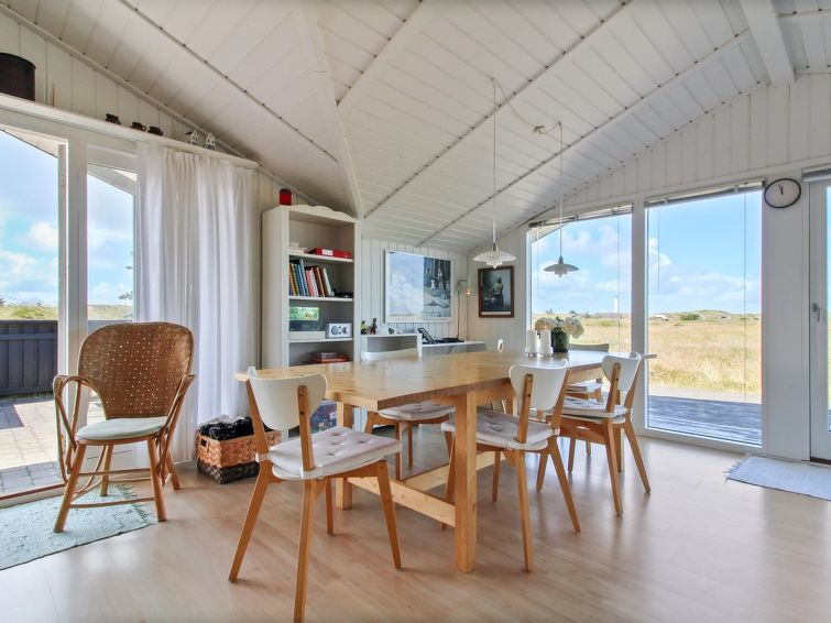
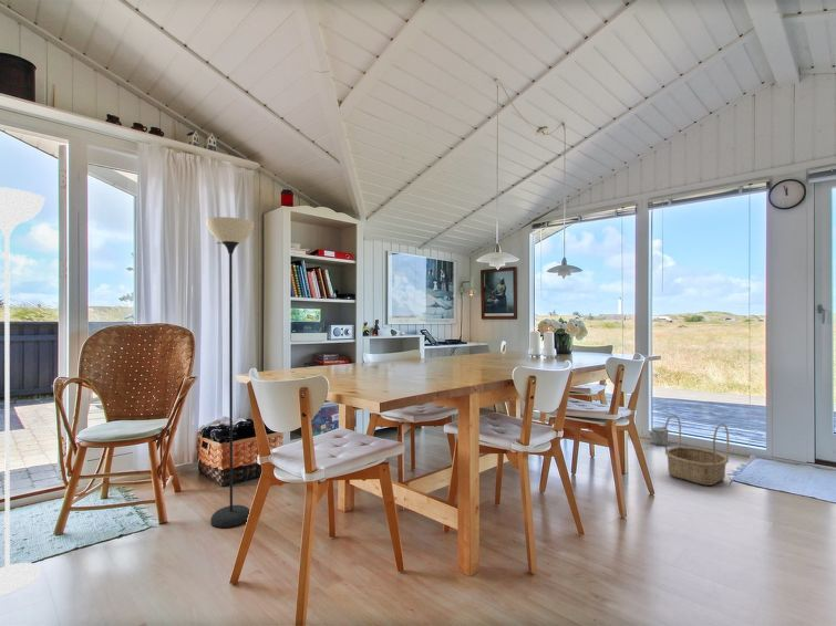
+ floor lamp [0,186,255,596]
+ watering can [649,425,670,447]
+ basket [664,414,730,487]
